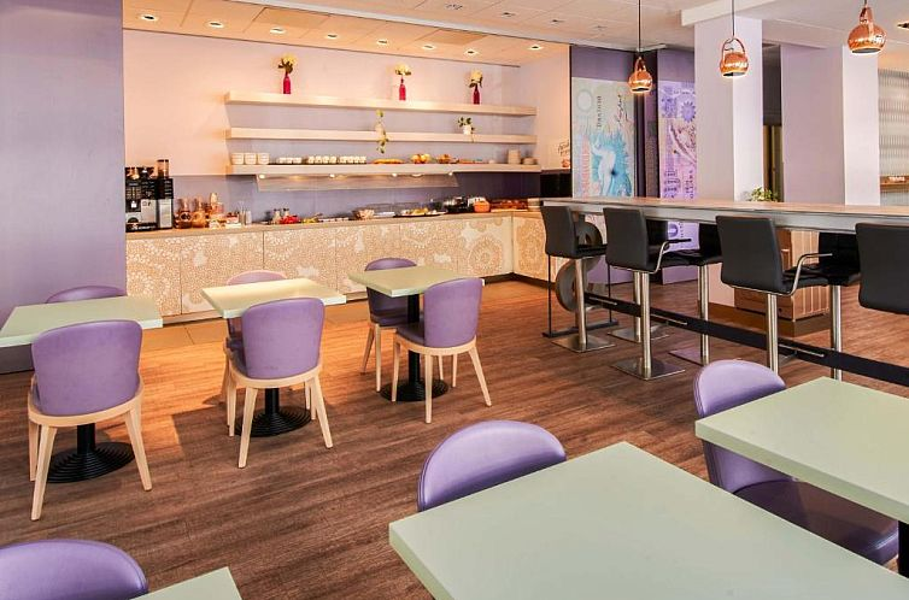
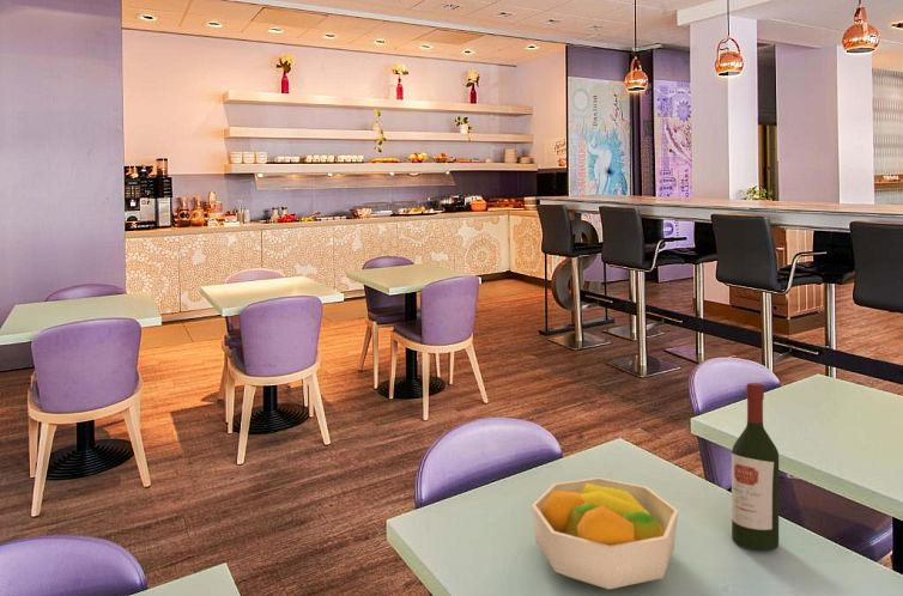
+ fruit bowl [531,476,679,590]
+ wine bottle [731,382,780,552]
